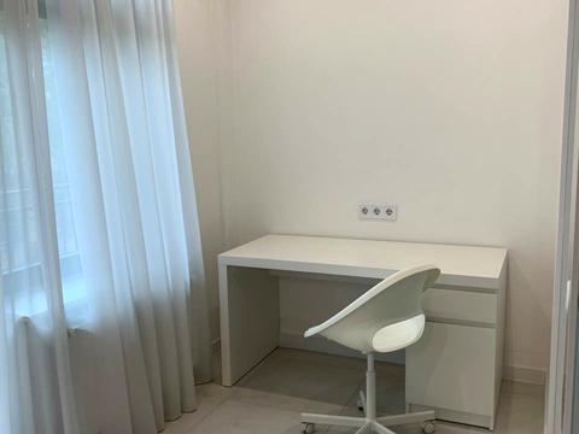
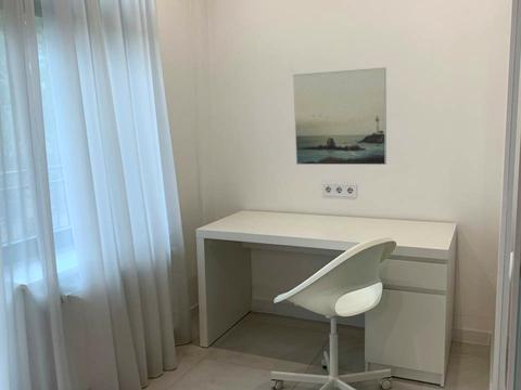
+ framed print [292,66,387,166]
